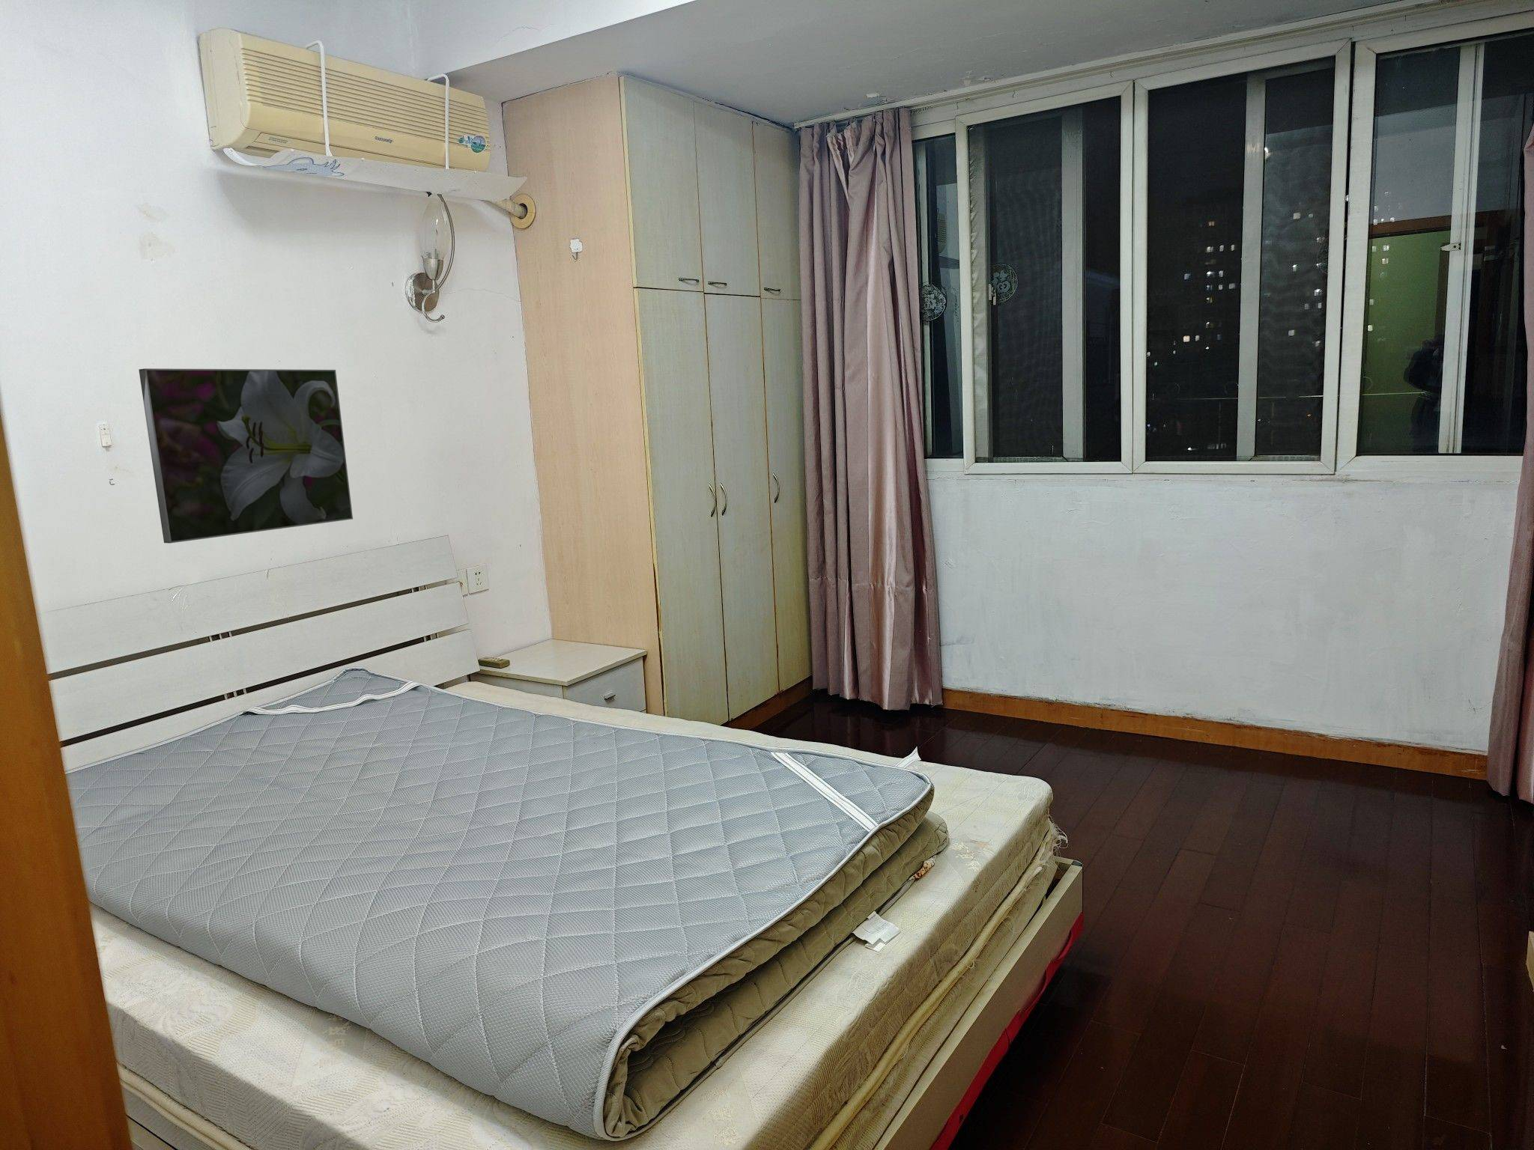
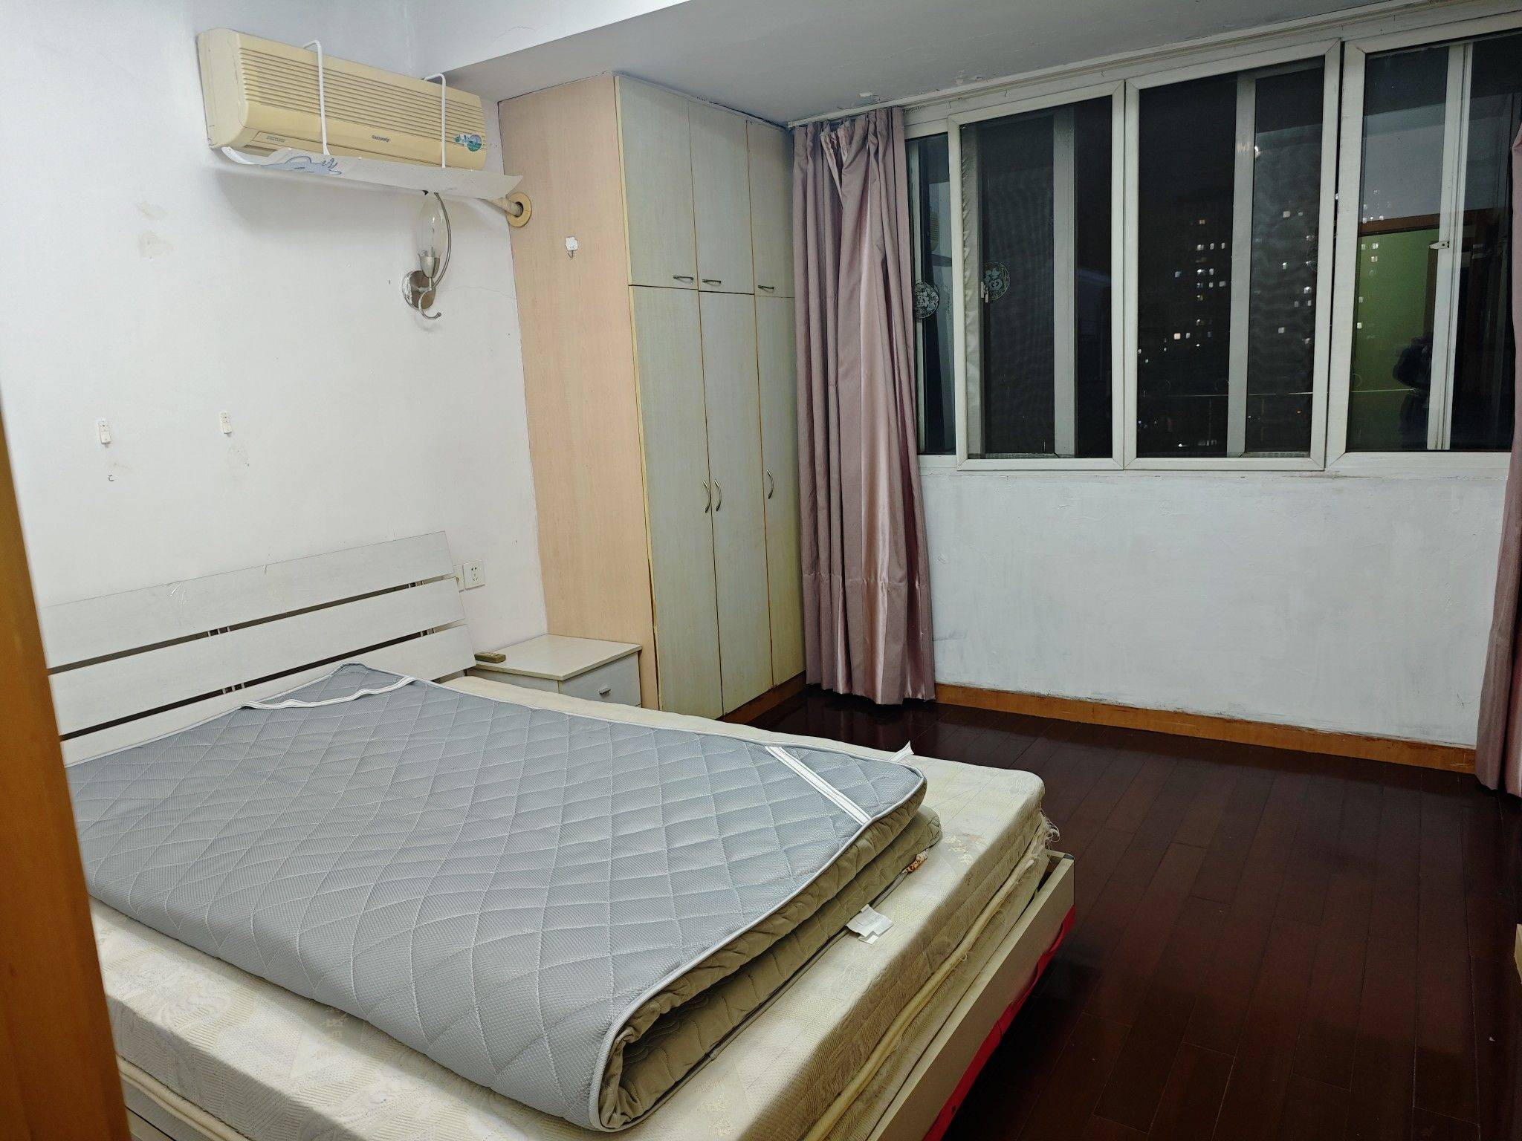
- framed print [138,367,354,545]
